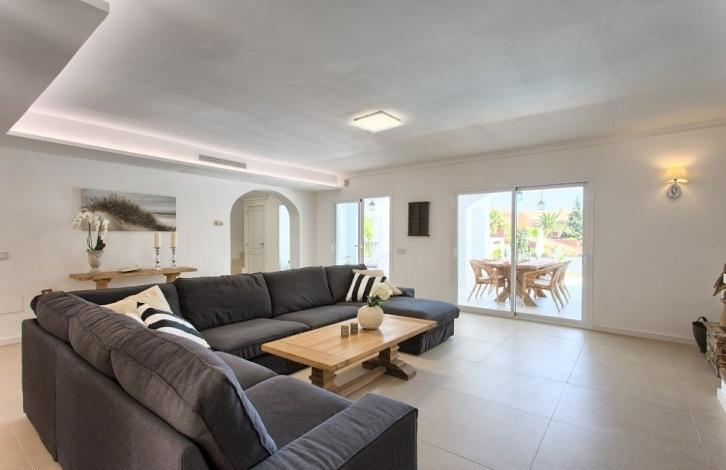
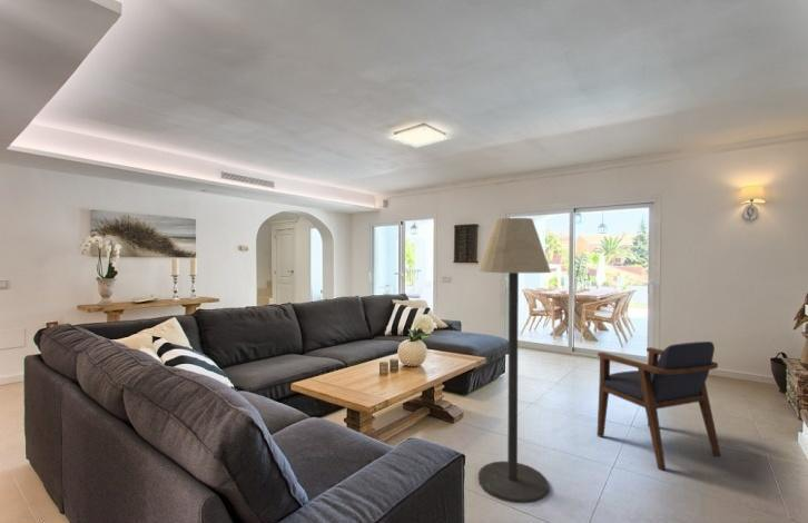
+ armchair [597,341,722,471]
+ floor lamp [477,217,552,505]
